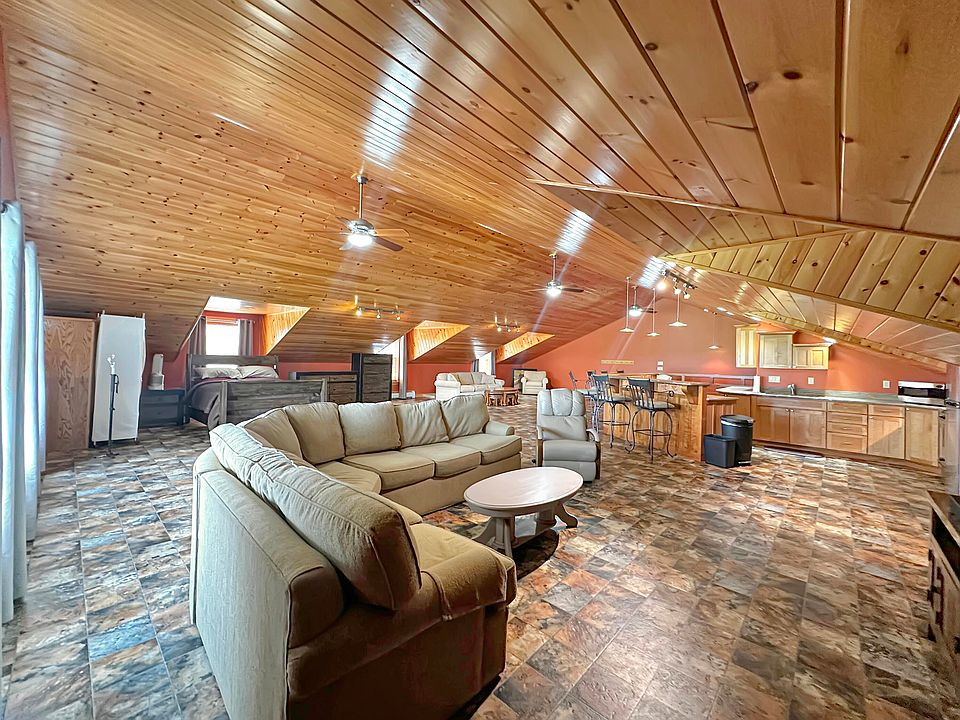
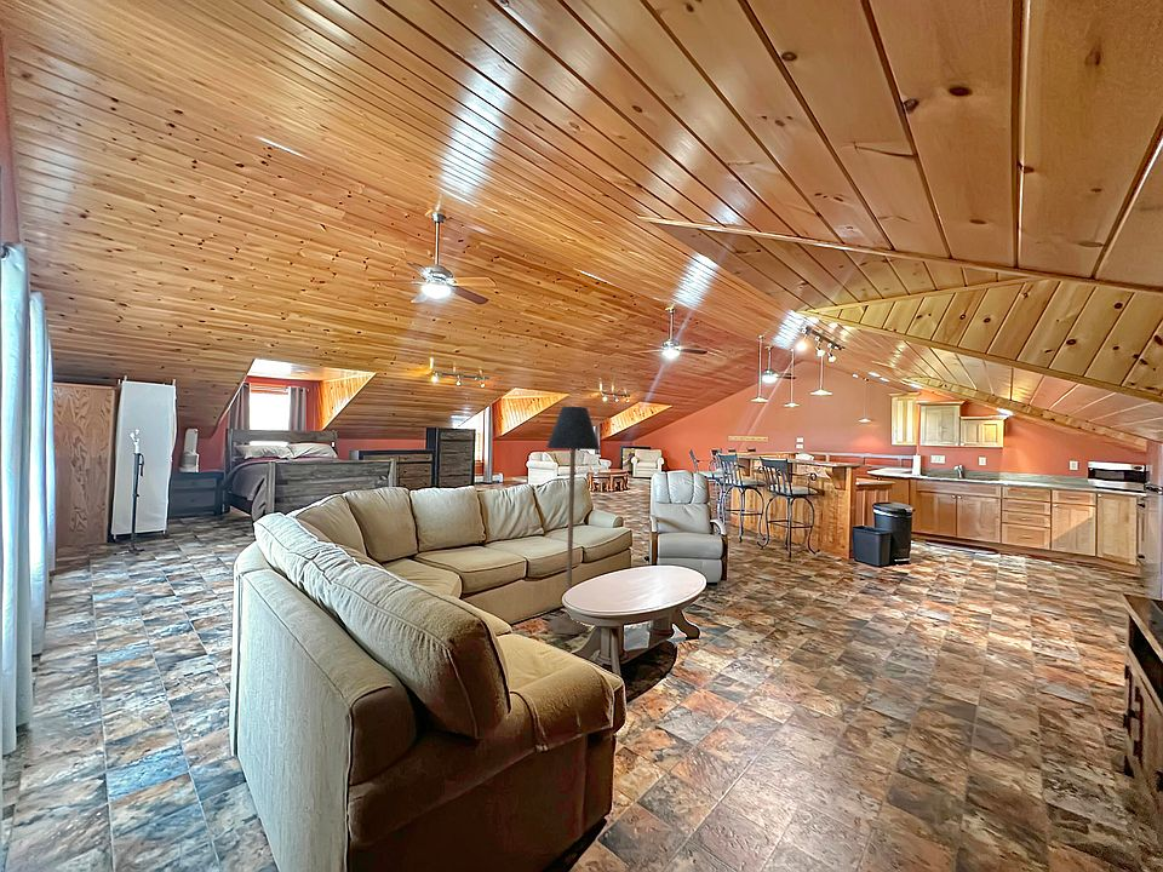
+ floor lamp [545,406,601,636]
